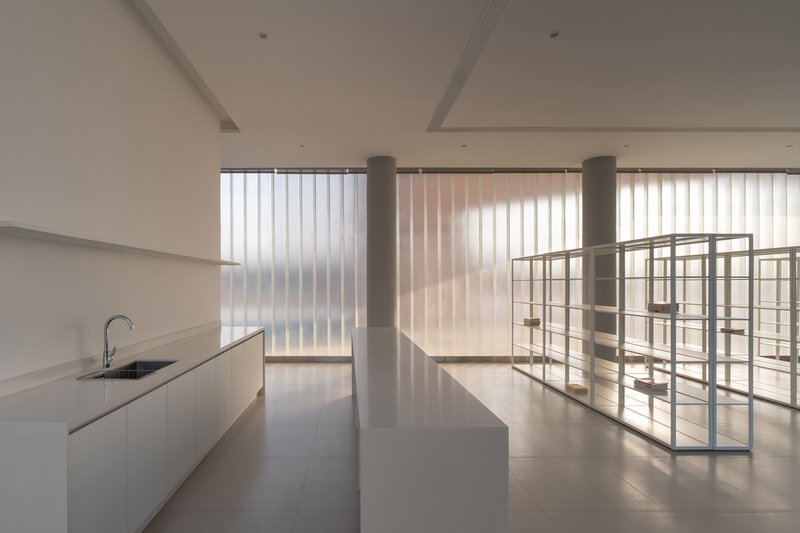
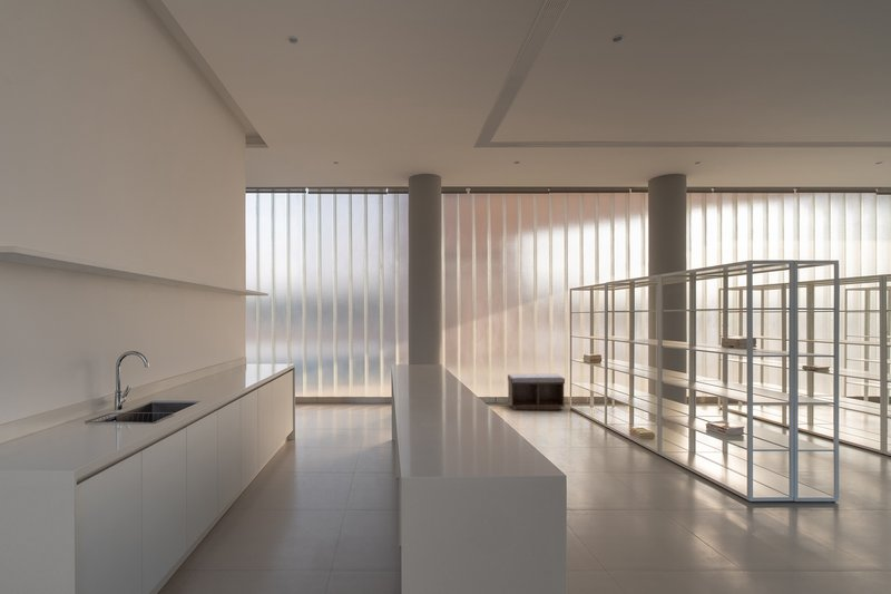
+ bench [507,372,566,411]
